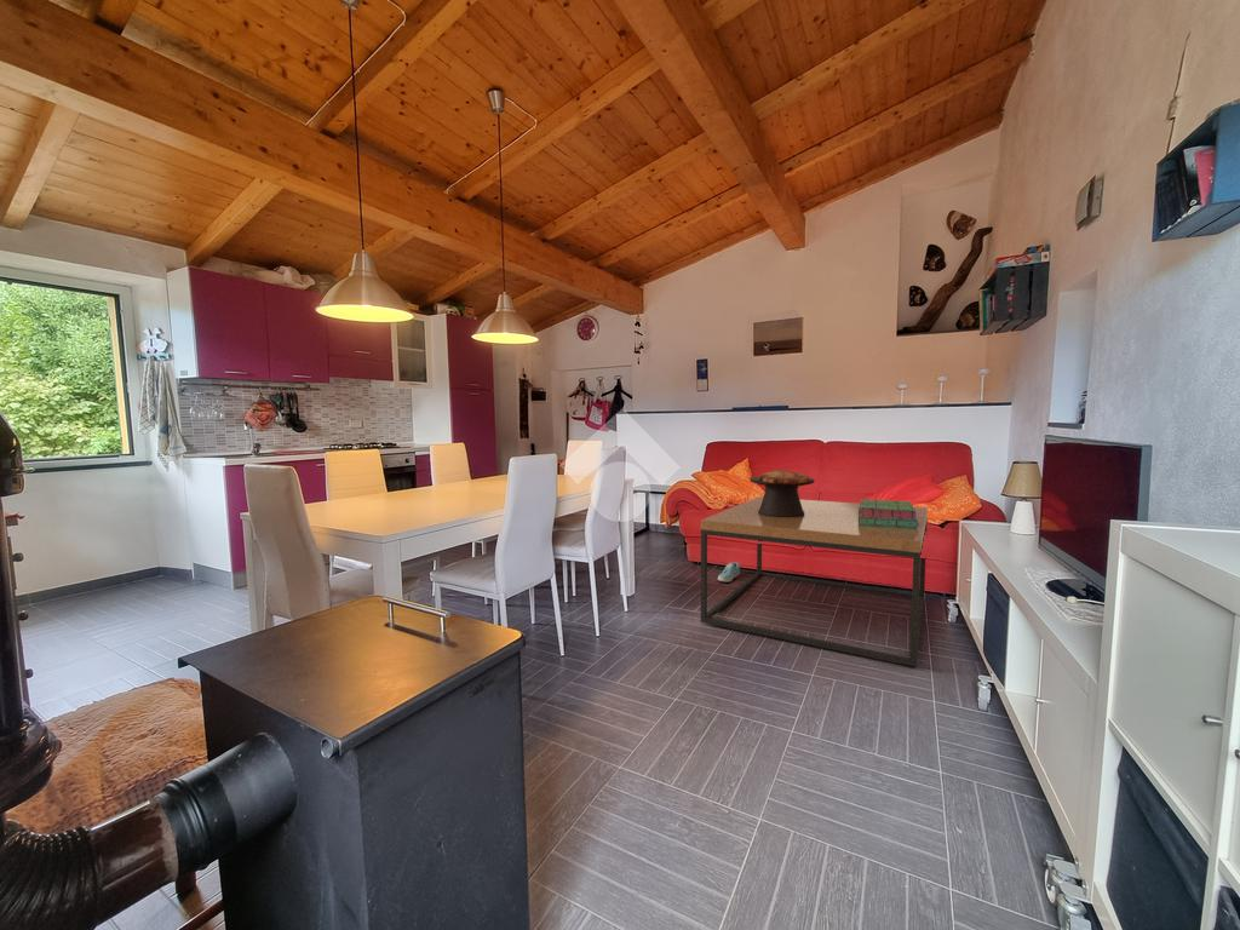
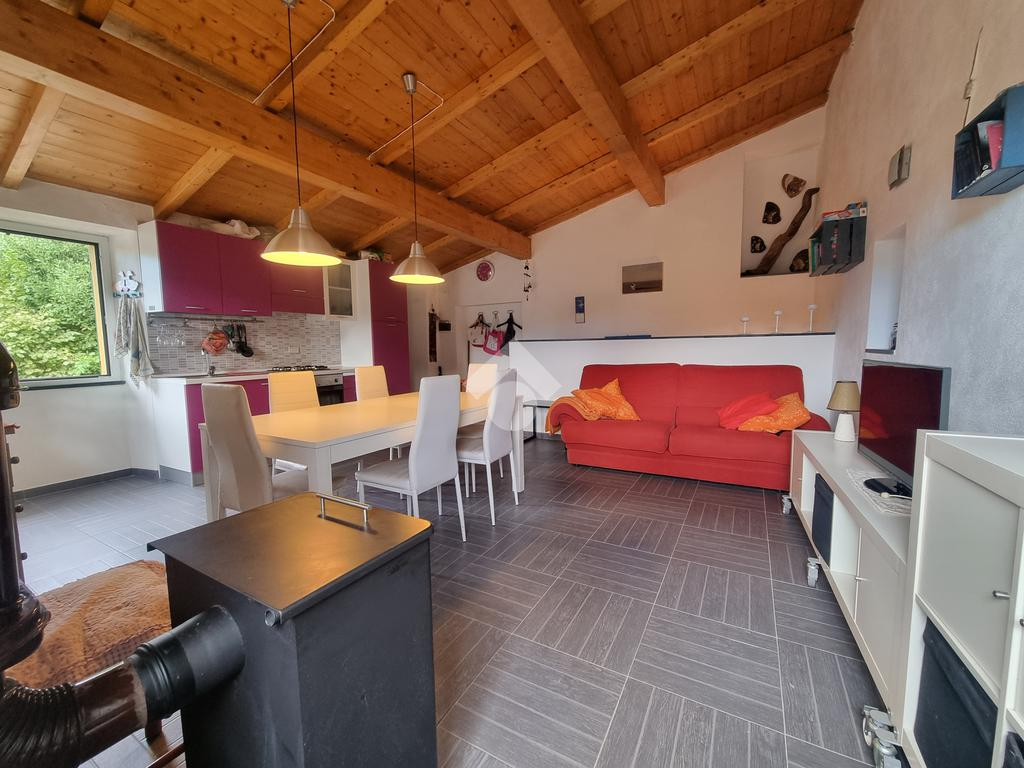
- stack of books [859,498,919,528]
- sneaker [717,561,741,582]
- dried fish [748,469,815,517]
- coffee table [700,495,929,668]
